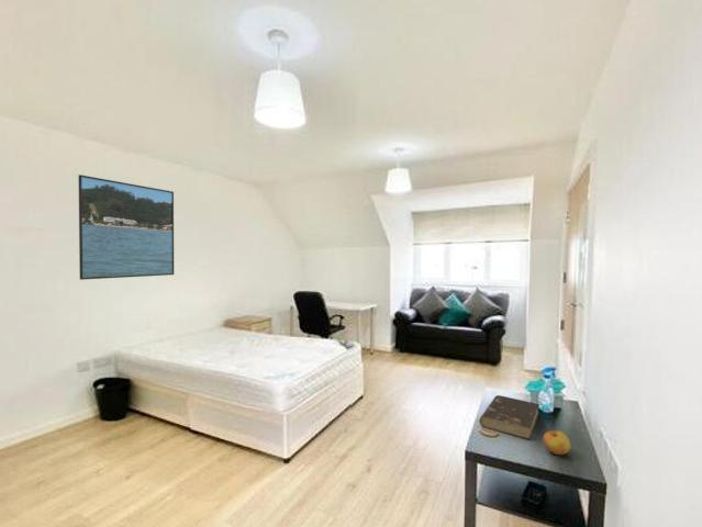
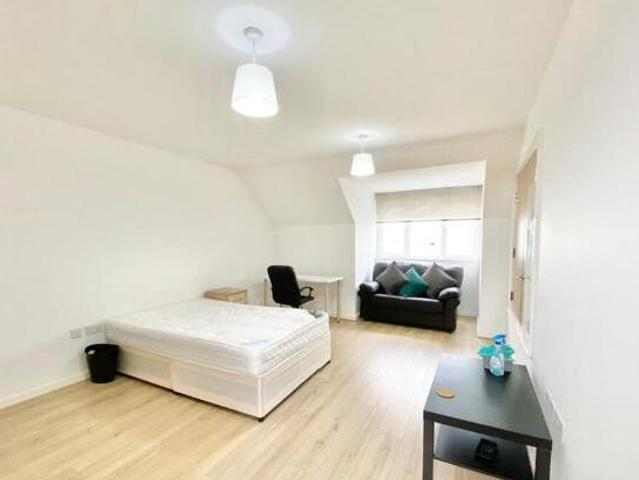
- book [478,394,541,440]
- apple [542,429,572,456]
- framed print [77,173,175,281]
